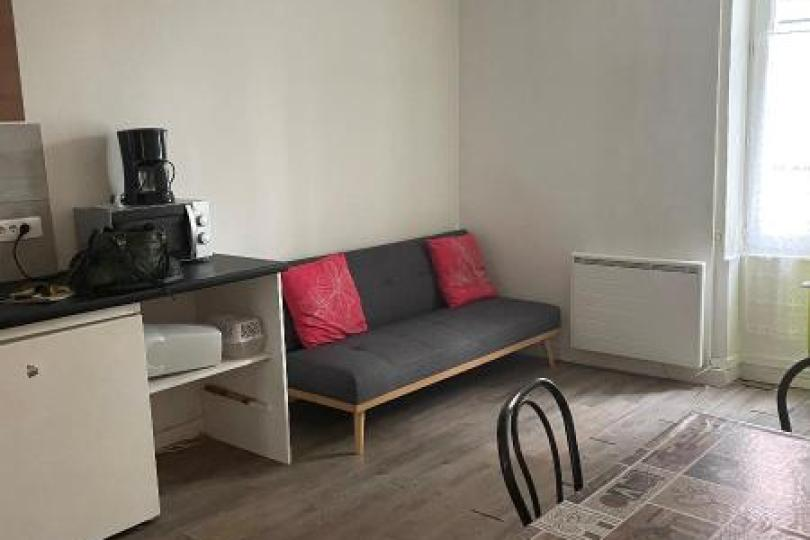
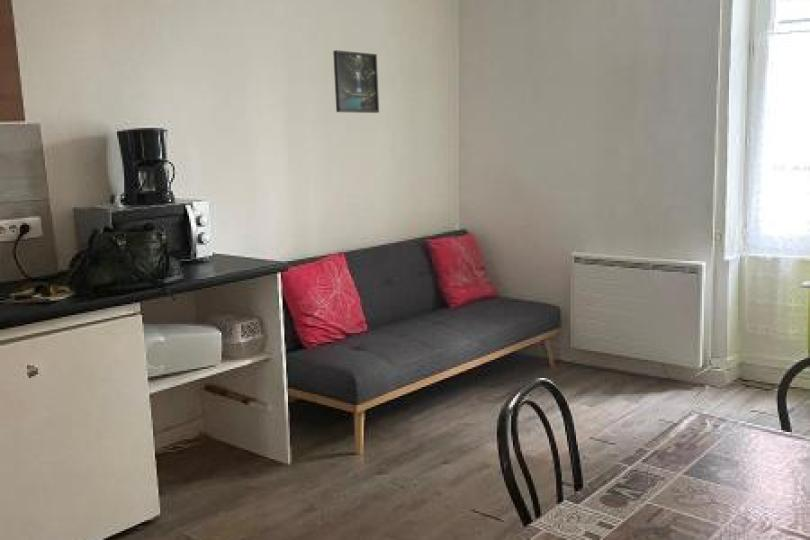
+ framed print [332,49,380,114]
